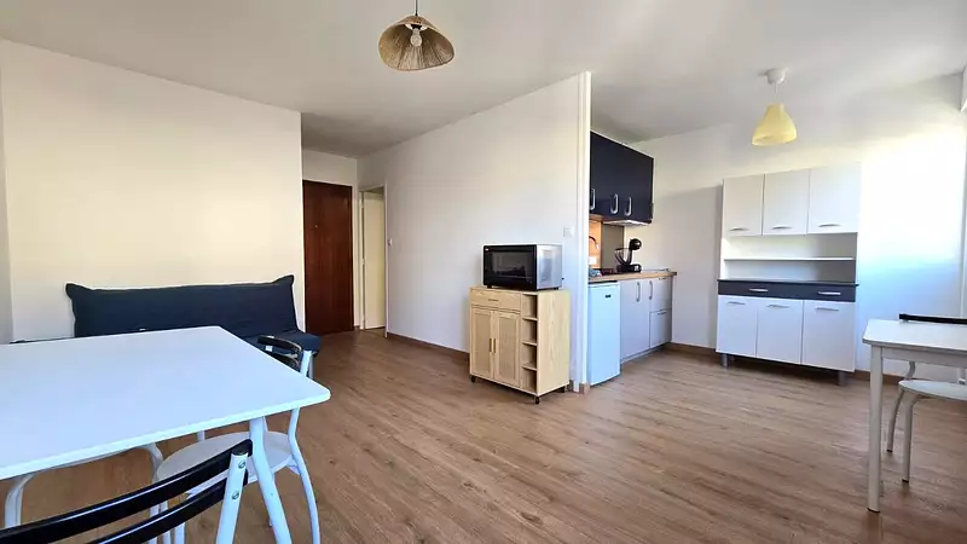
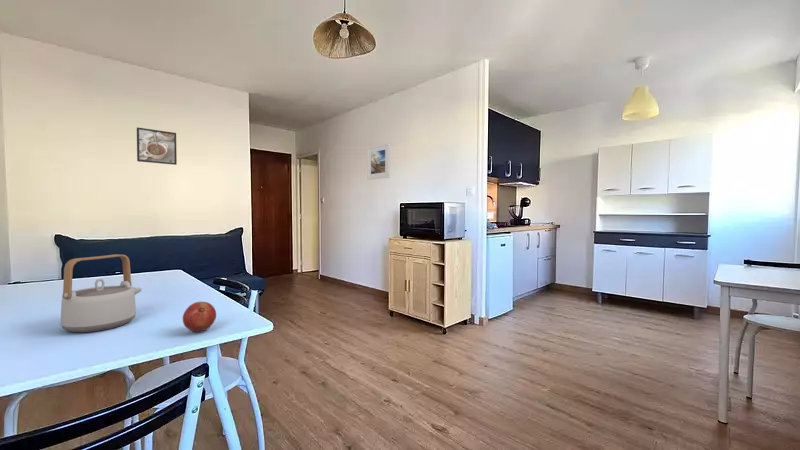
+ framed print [136,126,178,166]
+ fruit [182,301,217,333]
+ teapot [60,253,143,333]
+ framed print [366,142,391,181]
